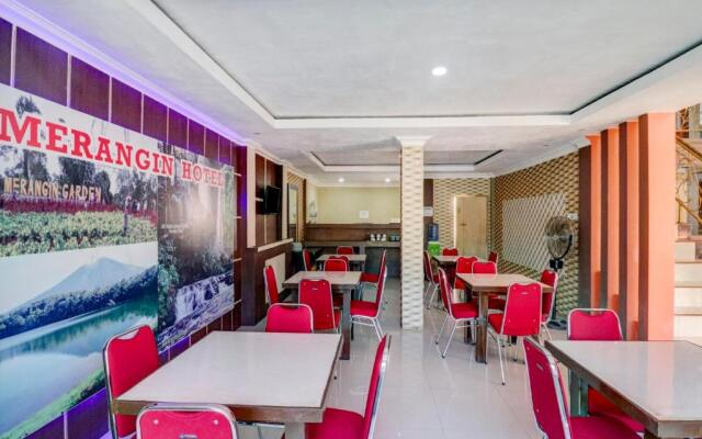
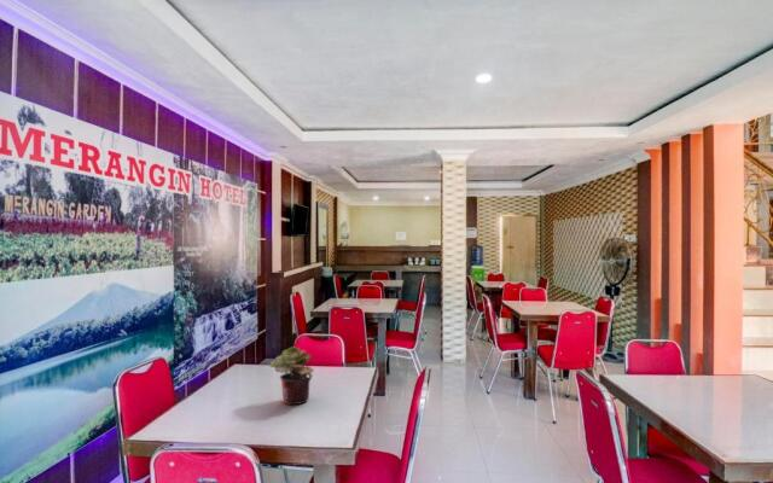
+ potted plant [268,345,314,406]
